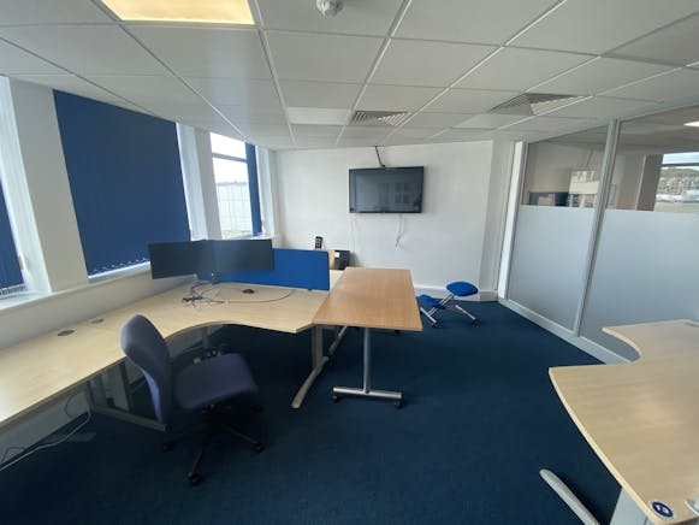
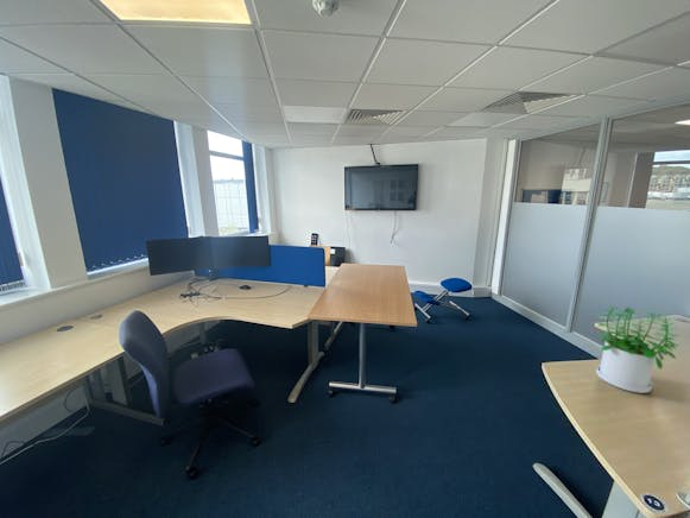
+ potted plant [595,304,680,394]
